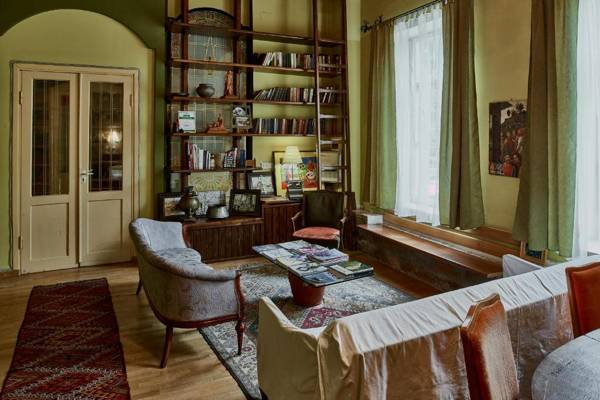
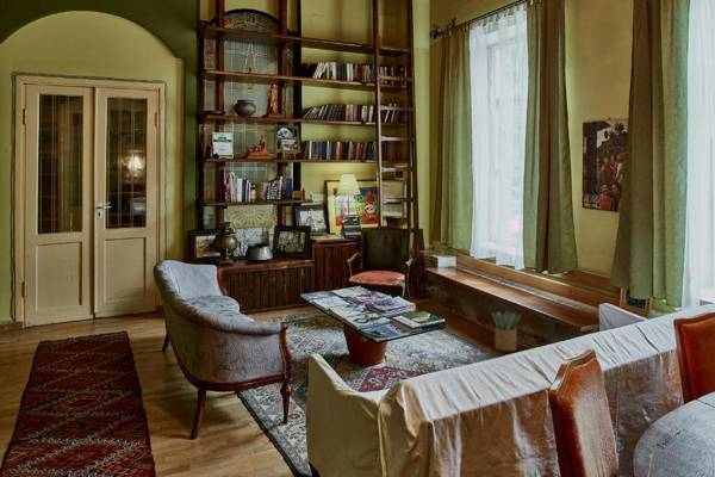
+ potted plant [491,310,522,352]
